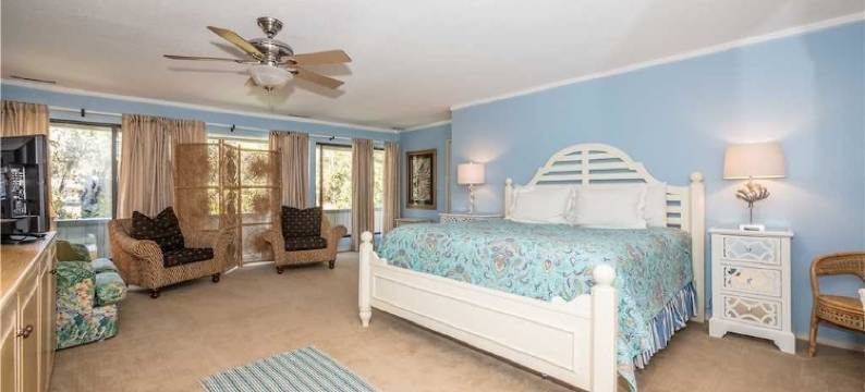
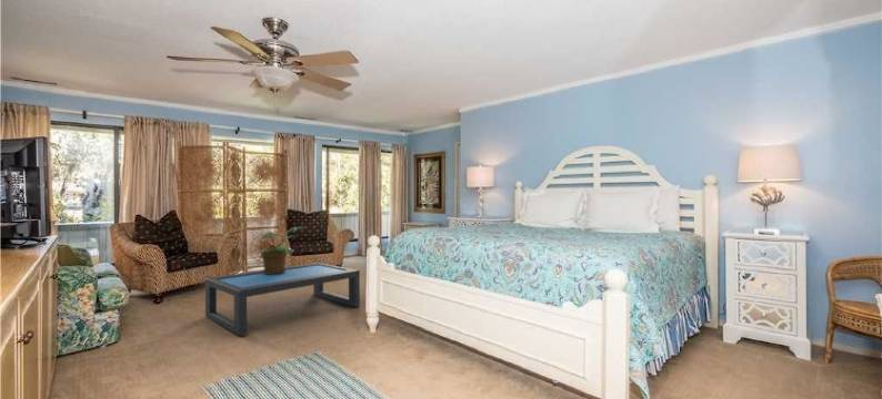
+ coffee table [204,262,361,337]
+ potted plant [255,226,307,274]
